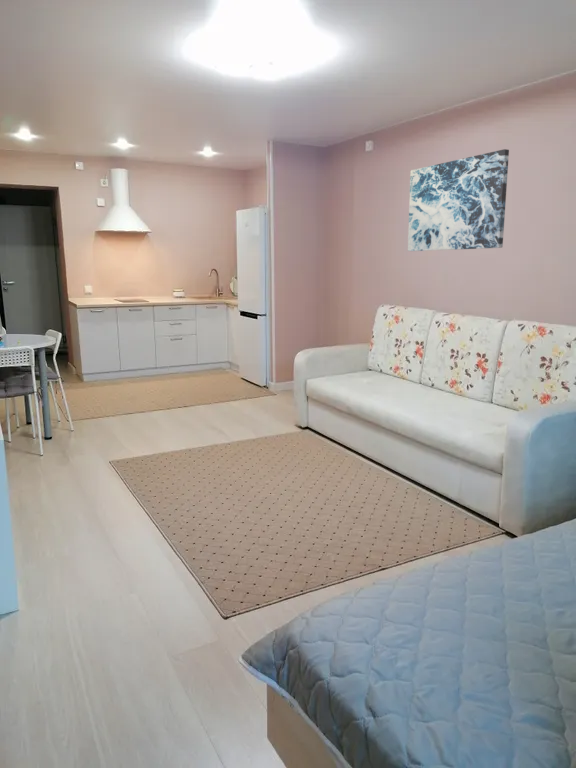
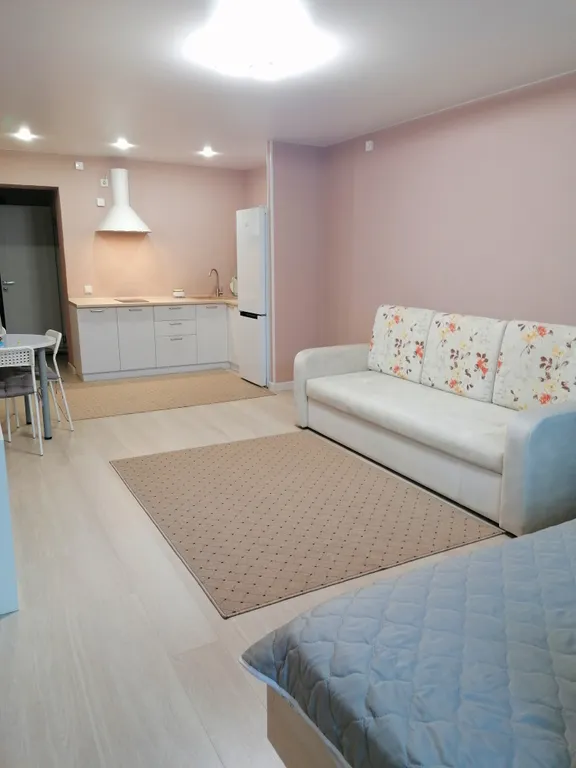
- wall art [407,148,510,252]
